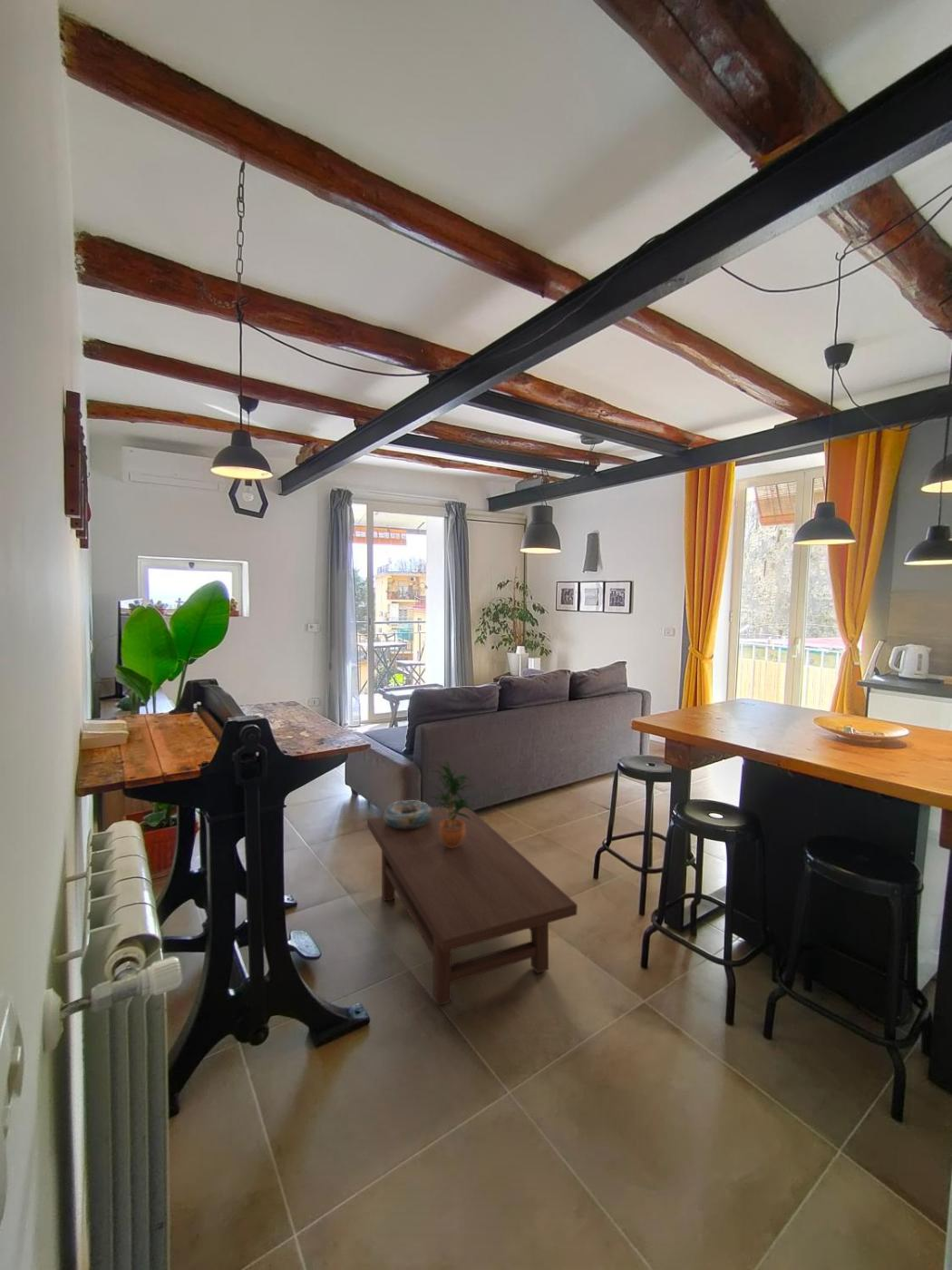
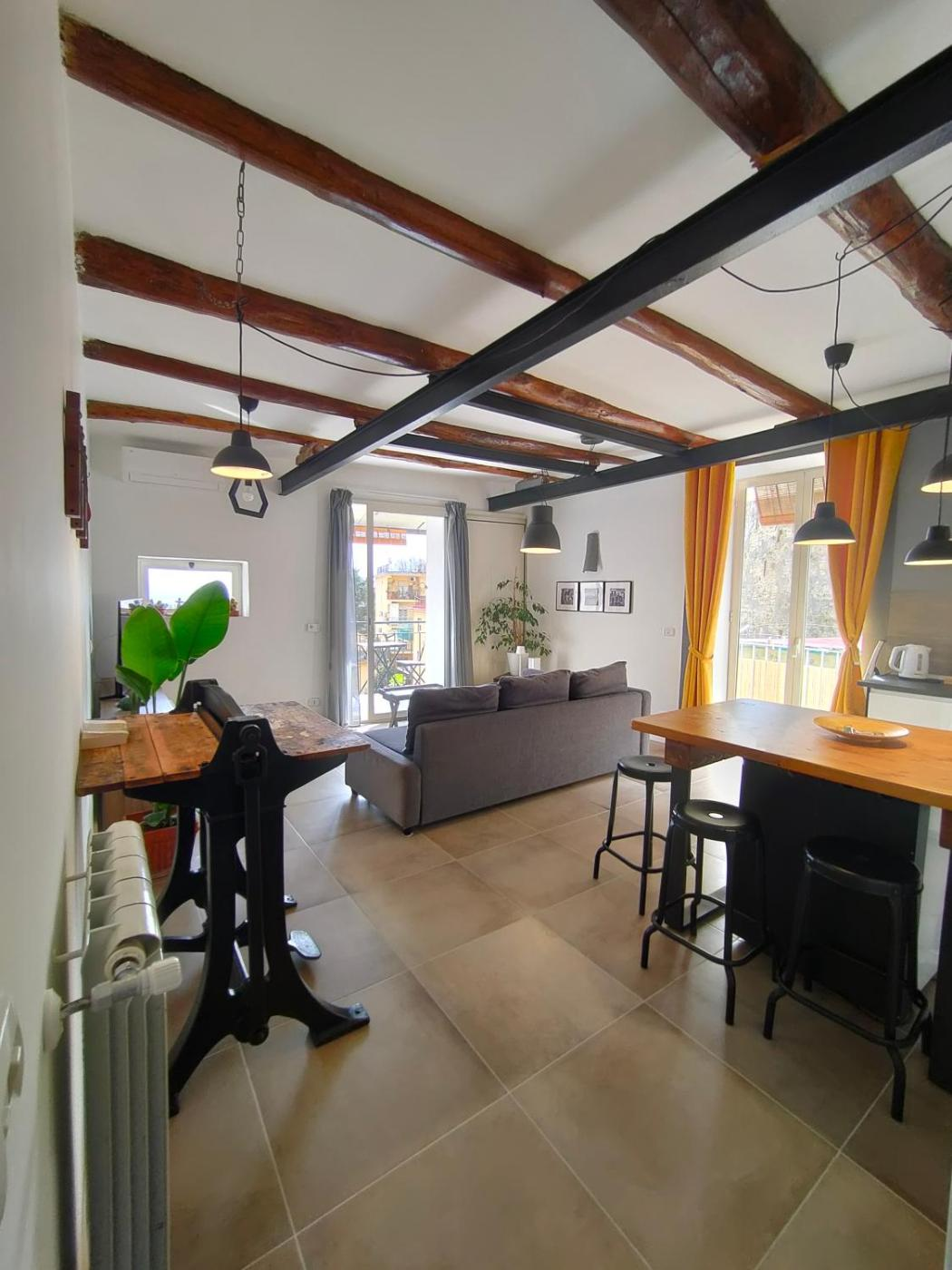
- coffee table [366,804,578,1007]
- potted plant [429,758,476,848]
- decorative bowl [383,799,432,829]
